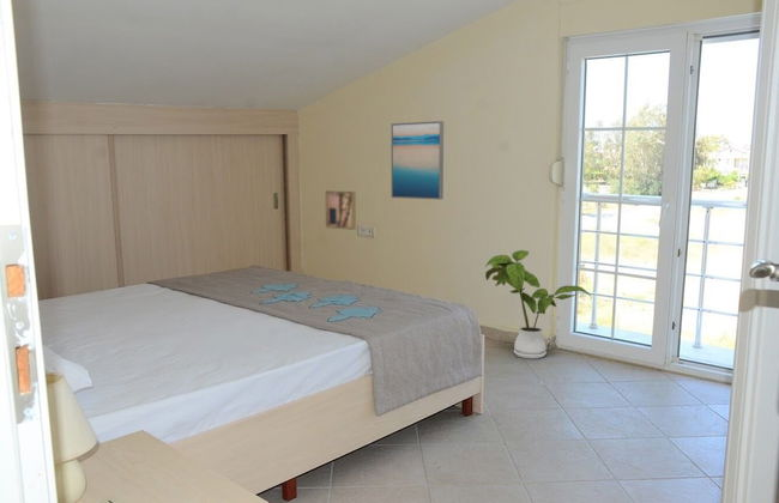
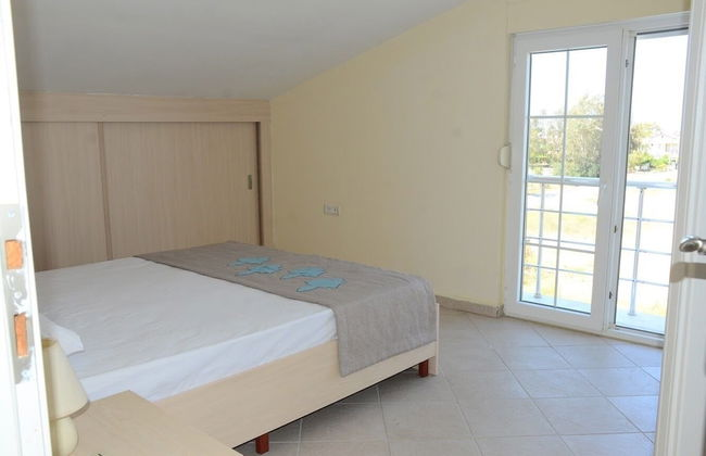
- house plant [484,249,592,359]
- wall art [391,120,445,200]
- wall art [325,189,357,231]
